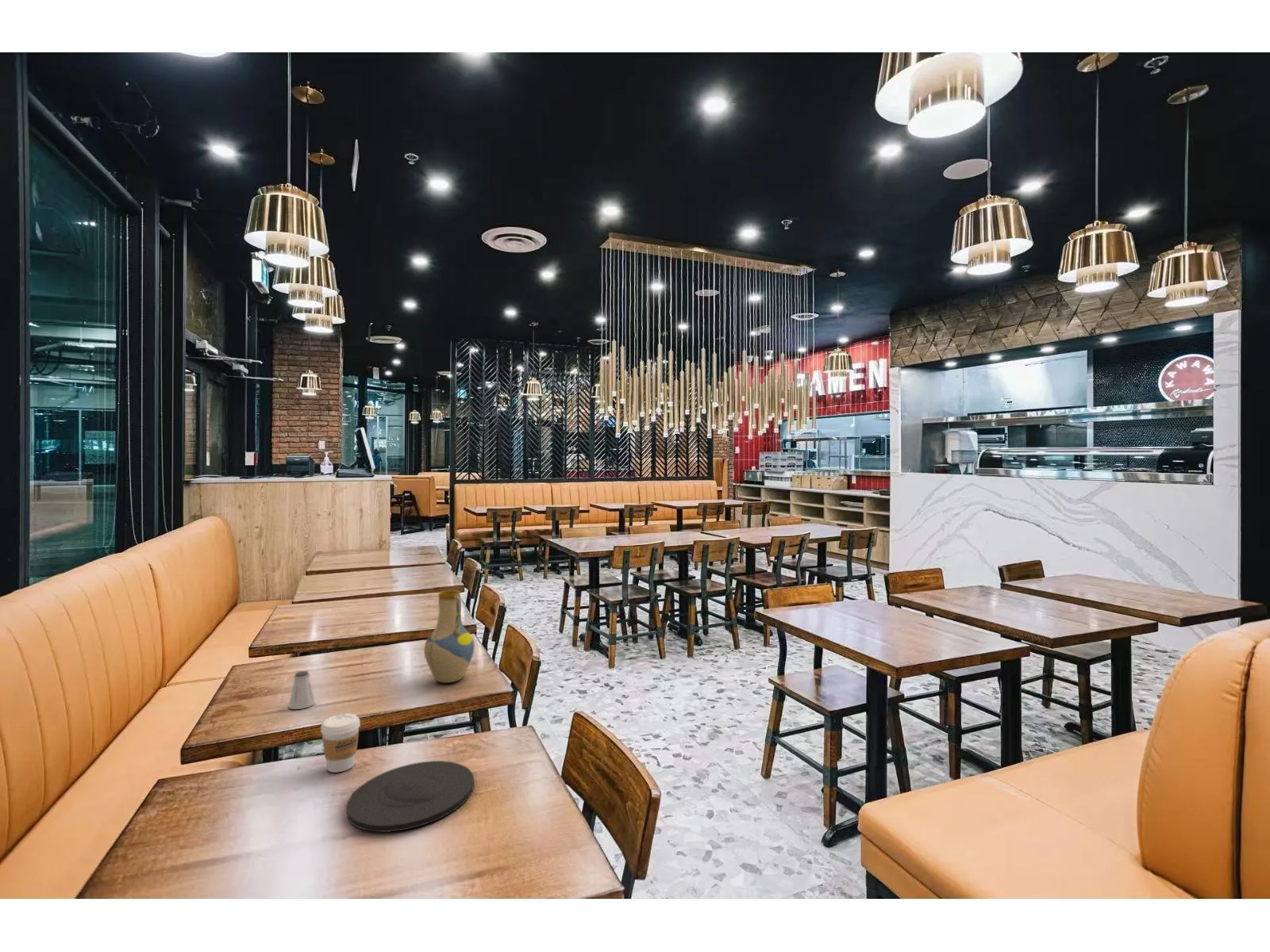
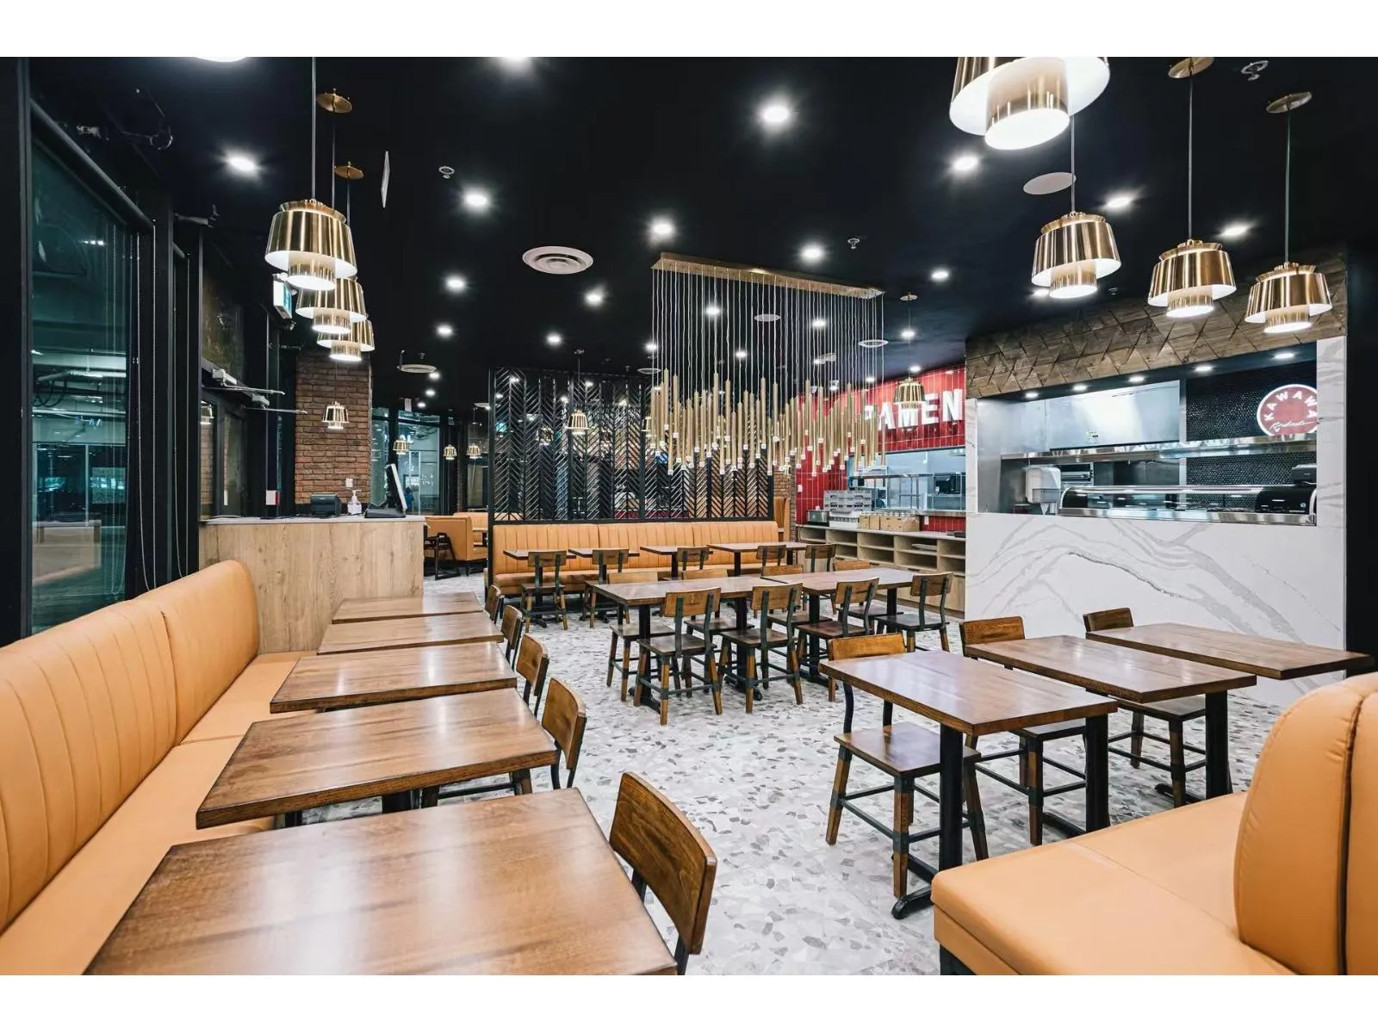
- plate [346,760,475,833]
- saltshaker [287,670,316,710]
- vase [423,589,475,684]
- coffee cup [320,712,361,774]
